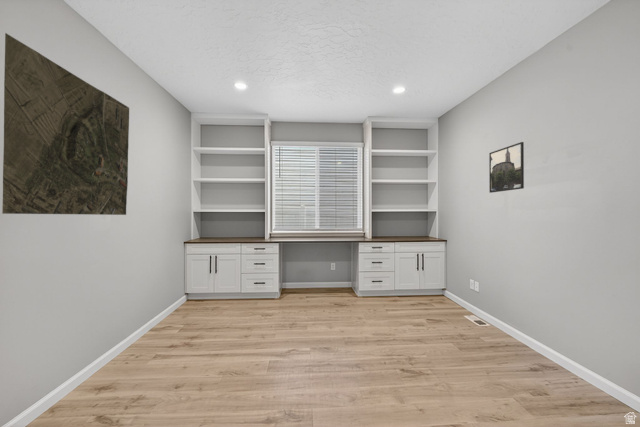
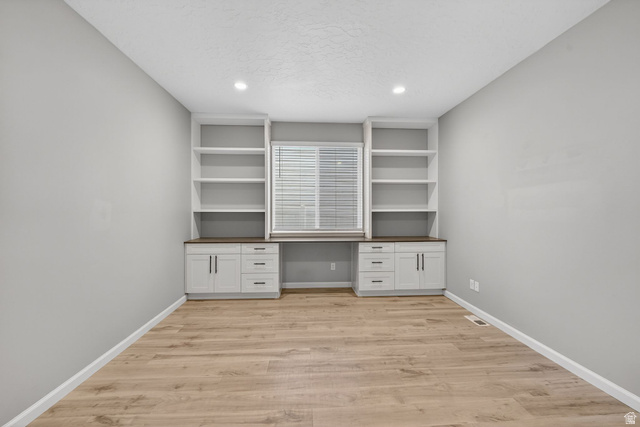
- map [1,32,130,216]
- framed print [488,141,525,194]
